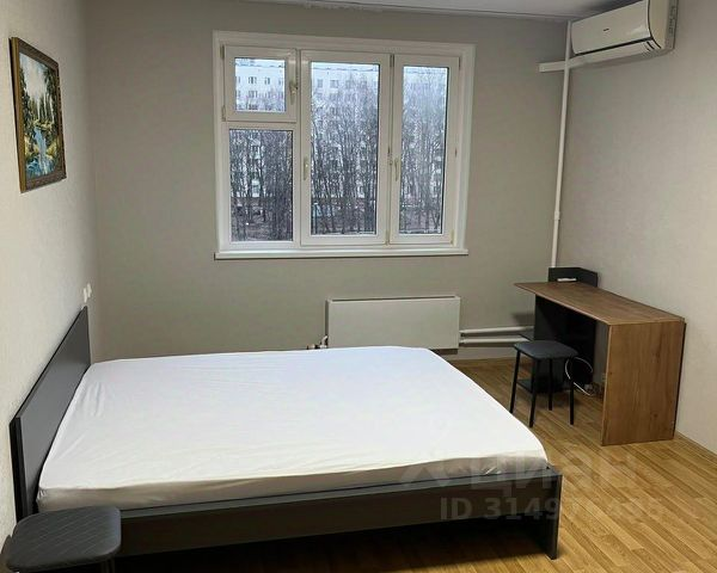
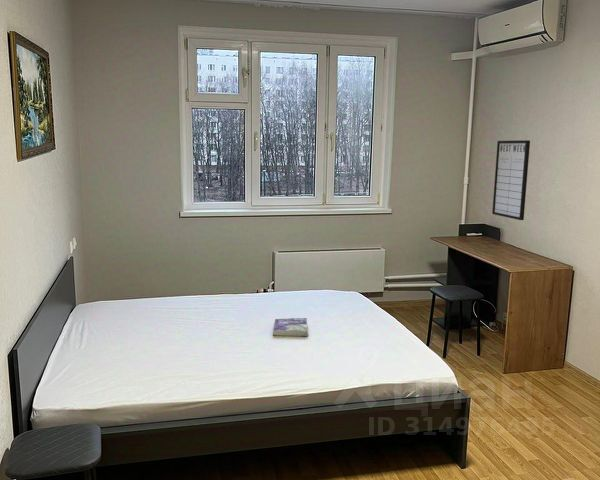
+ book [272,317,309,338]
+ writing board [491,139,531,221]
